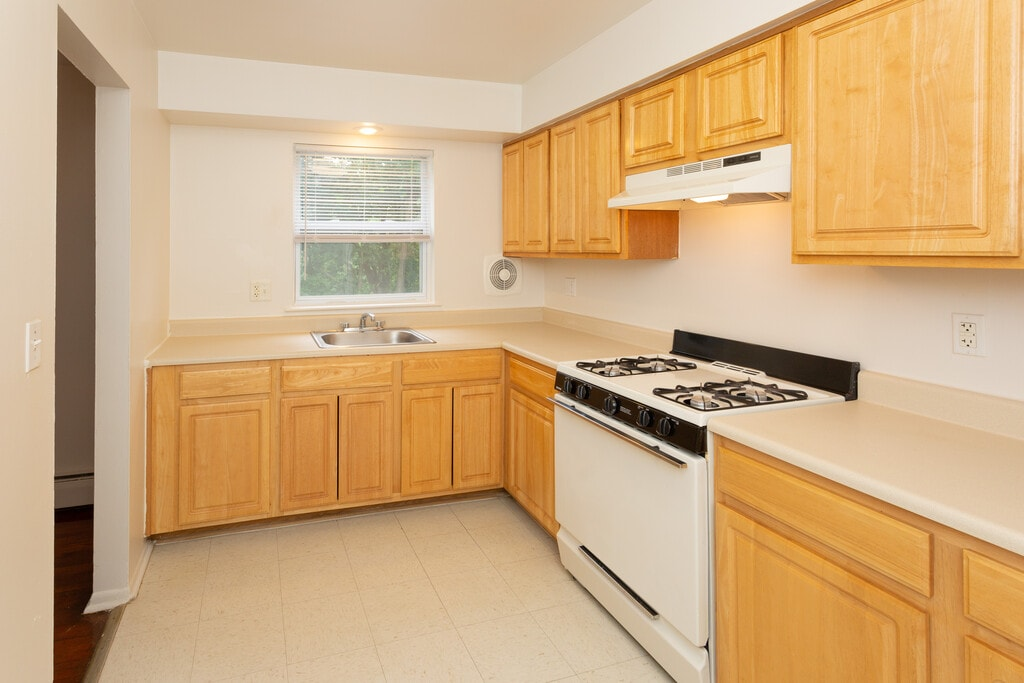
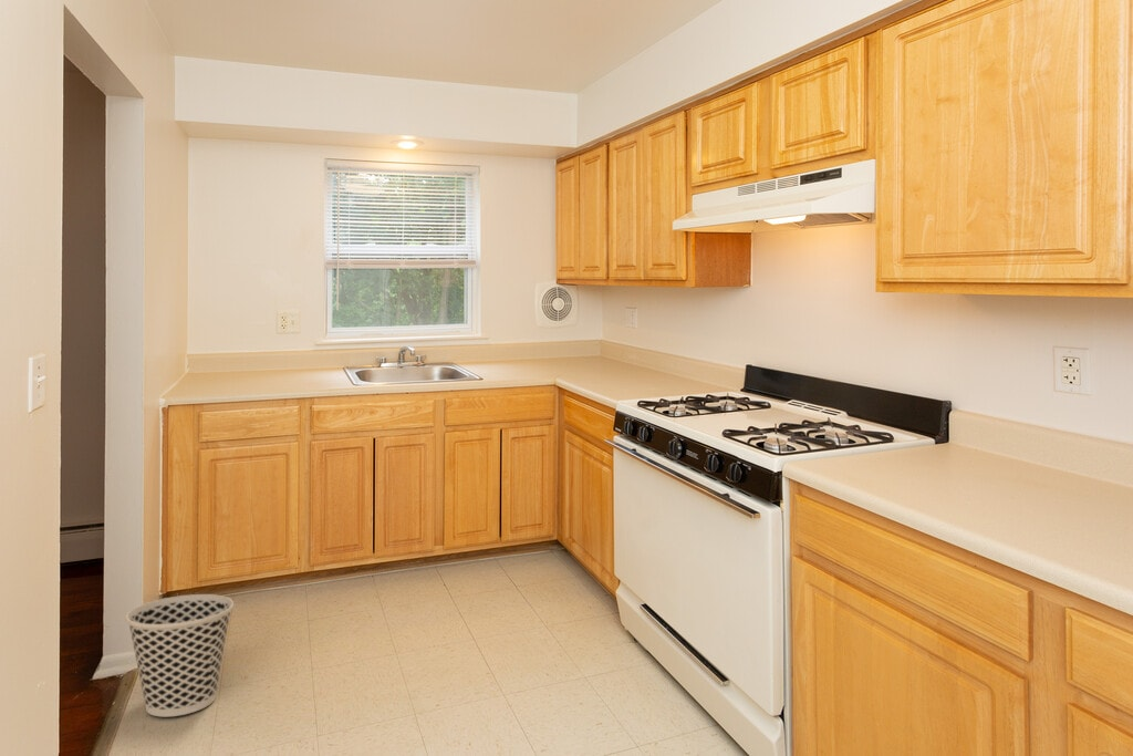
+ wastebasket [125,593,235,717]
